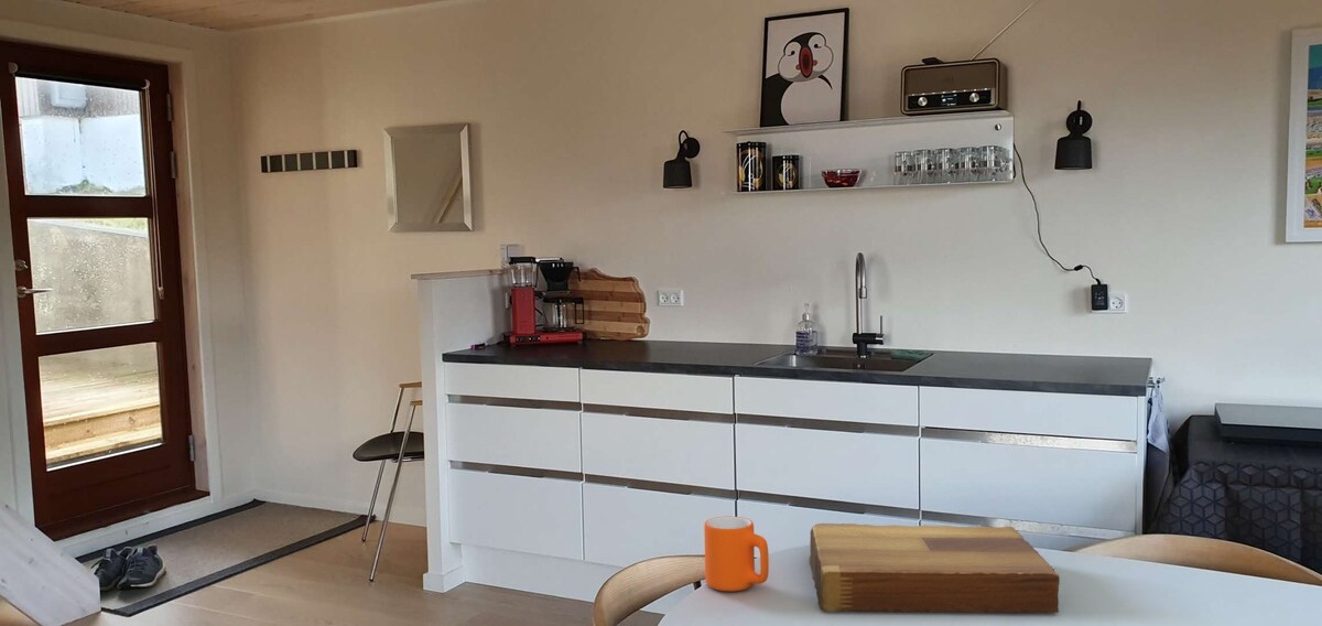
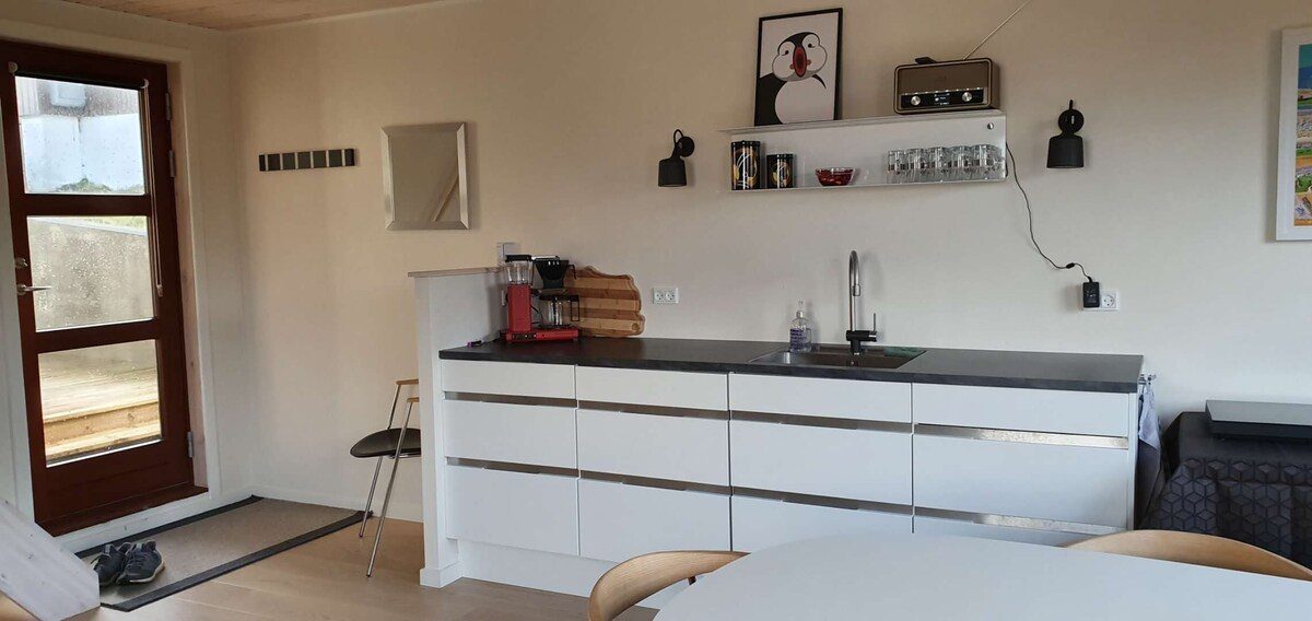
- cutting board [809,522,1061,614]
- mug [703,516,770,592]
